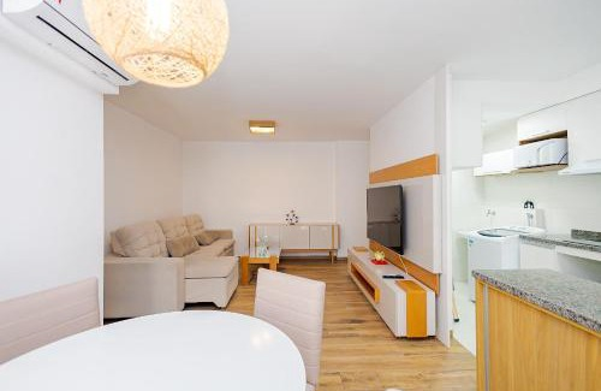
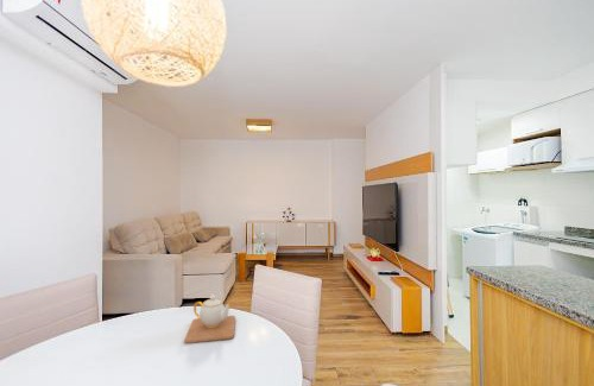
+ teapot [183,295,236,344]
